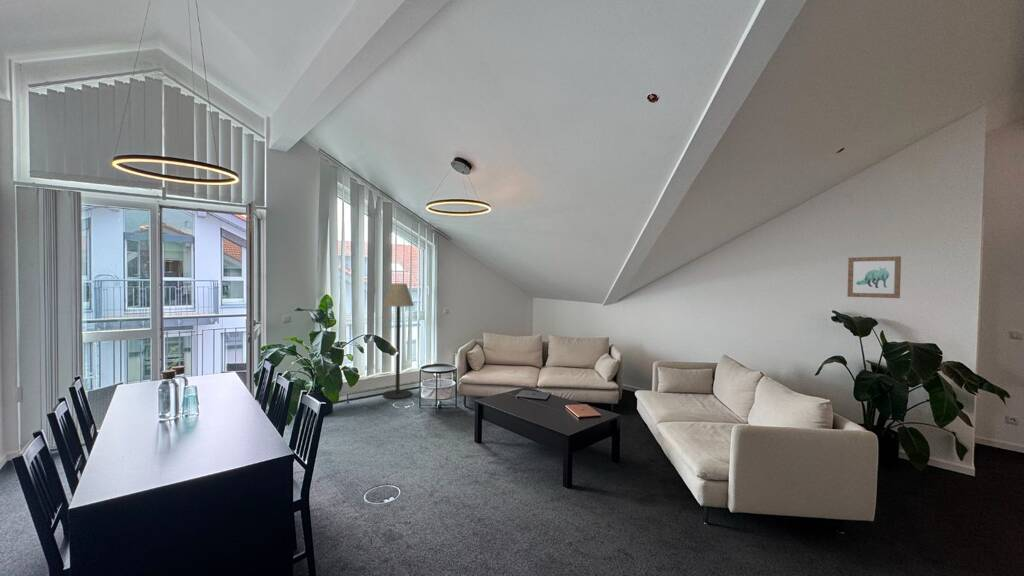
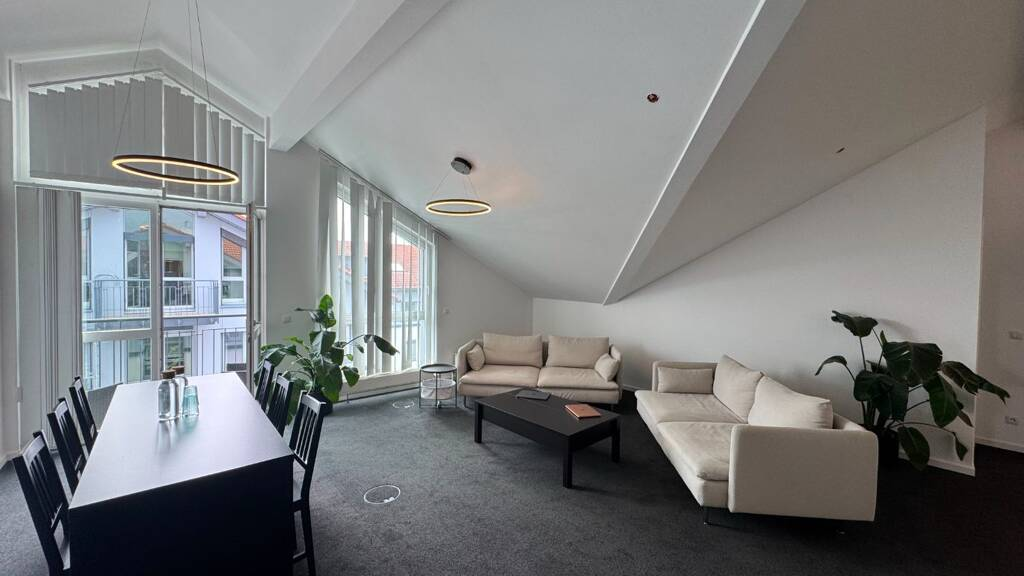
- floor lamp [382,283,415,400]
- wall art [847,255,902,299]
